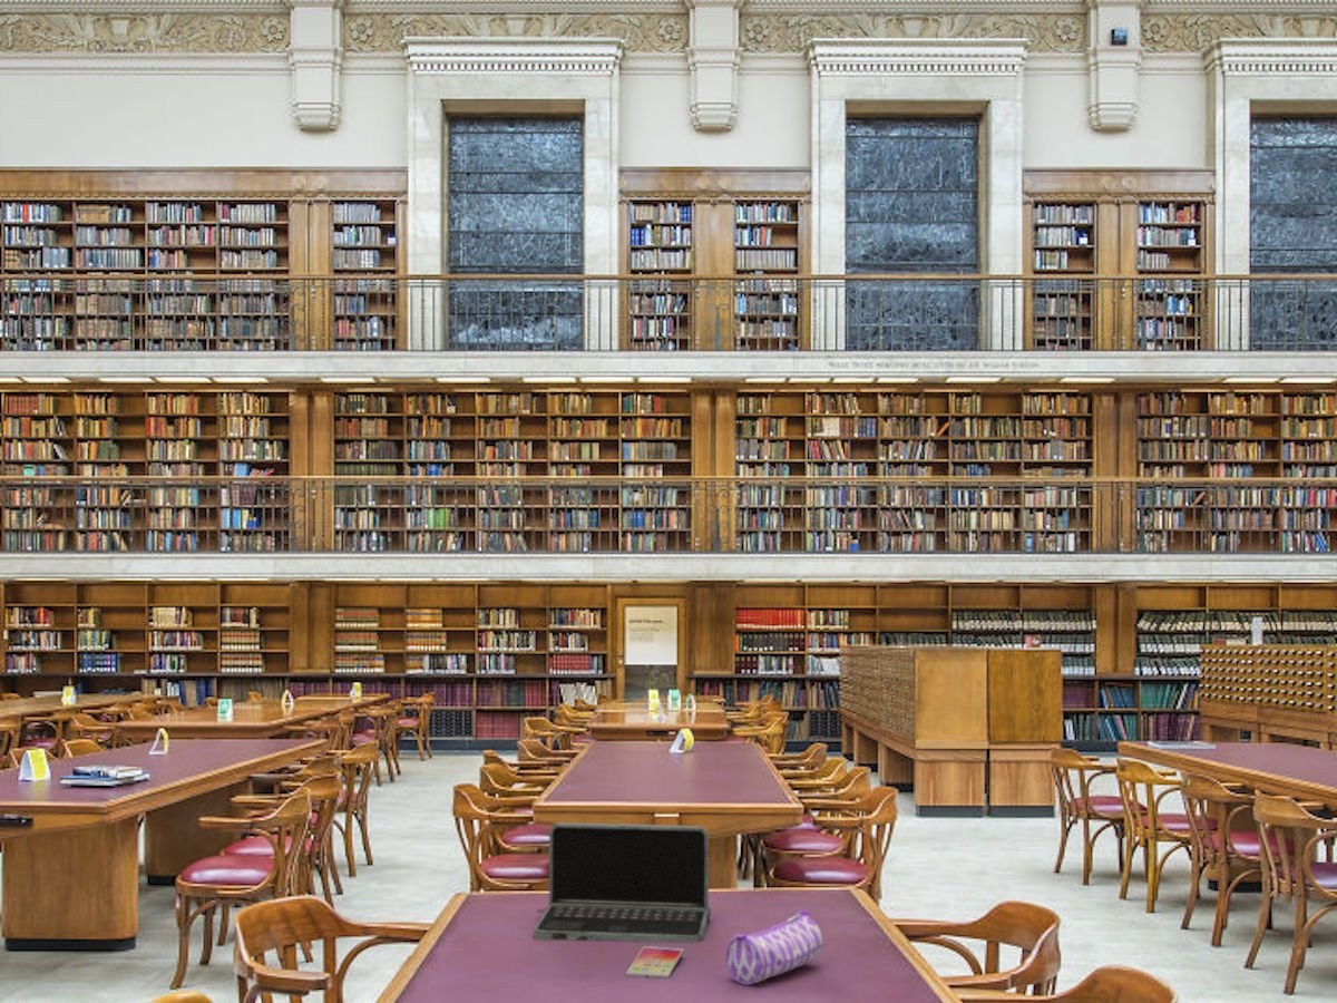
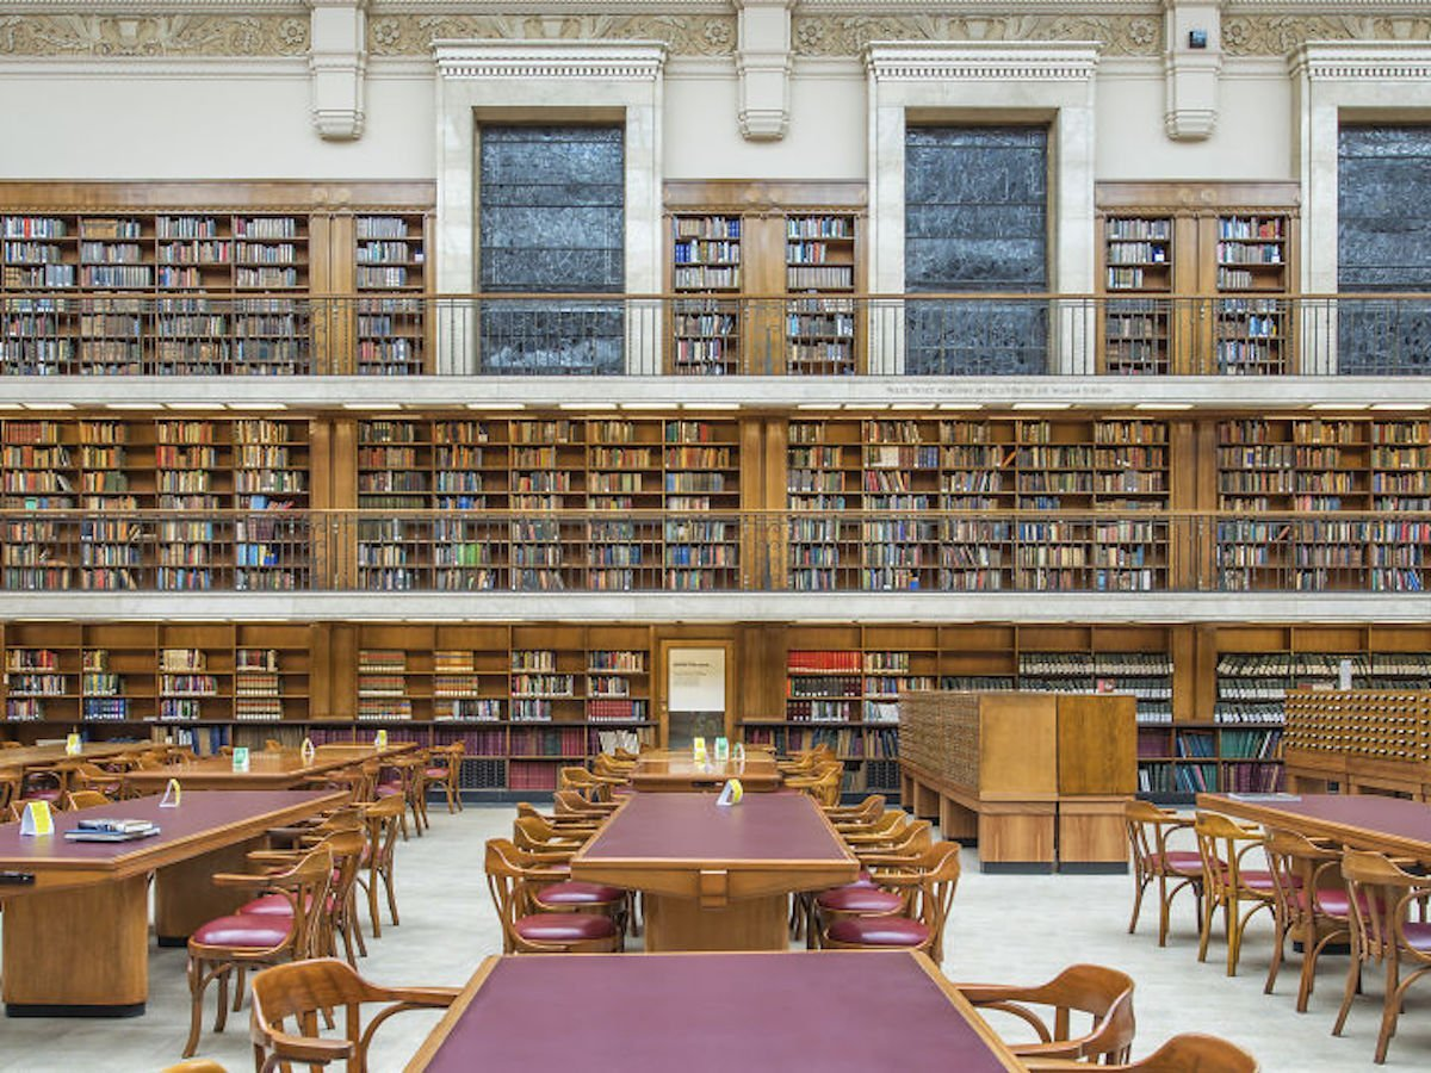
- pencil case [725,909,824,986]
- smartphone [625,945,685,980]
- laptop [533,821,712,944]
